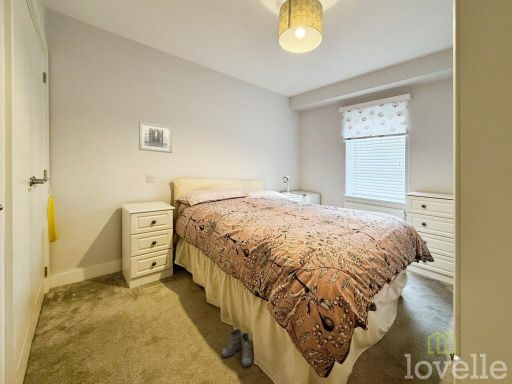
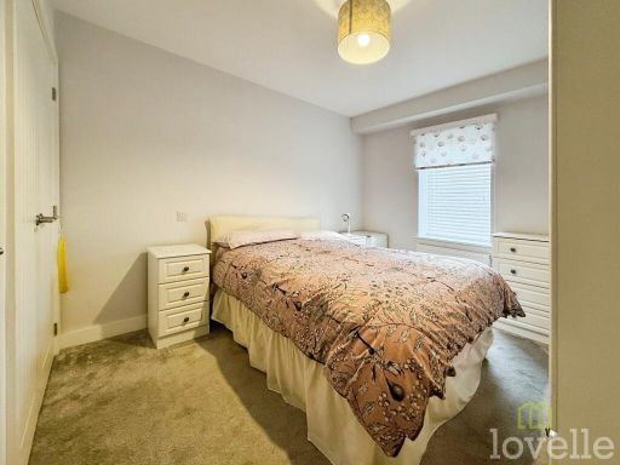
- wall art [138,120,173,154]
- boots [221,328,255,368]
